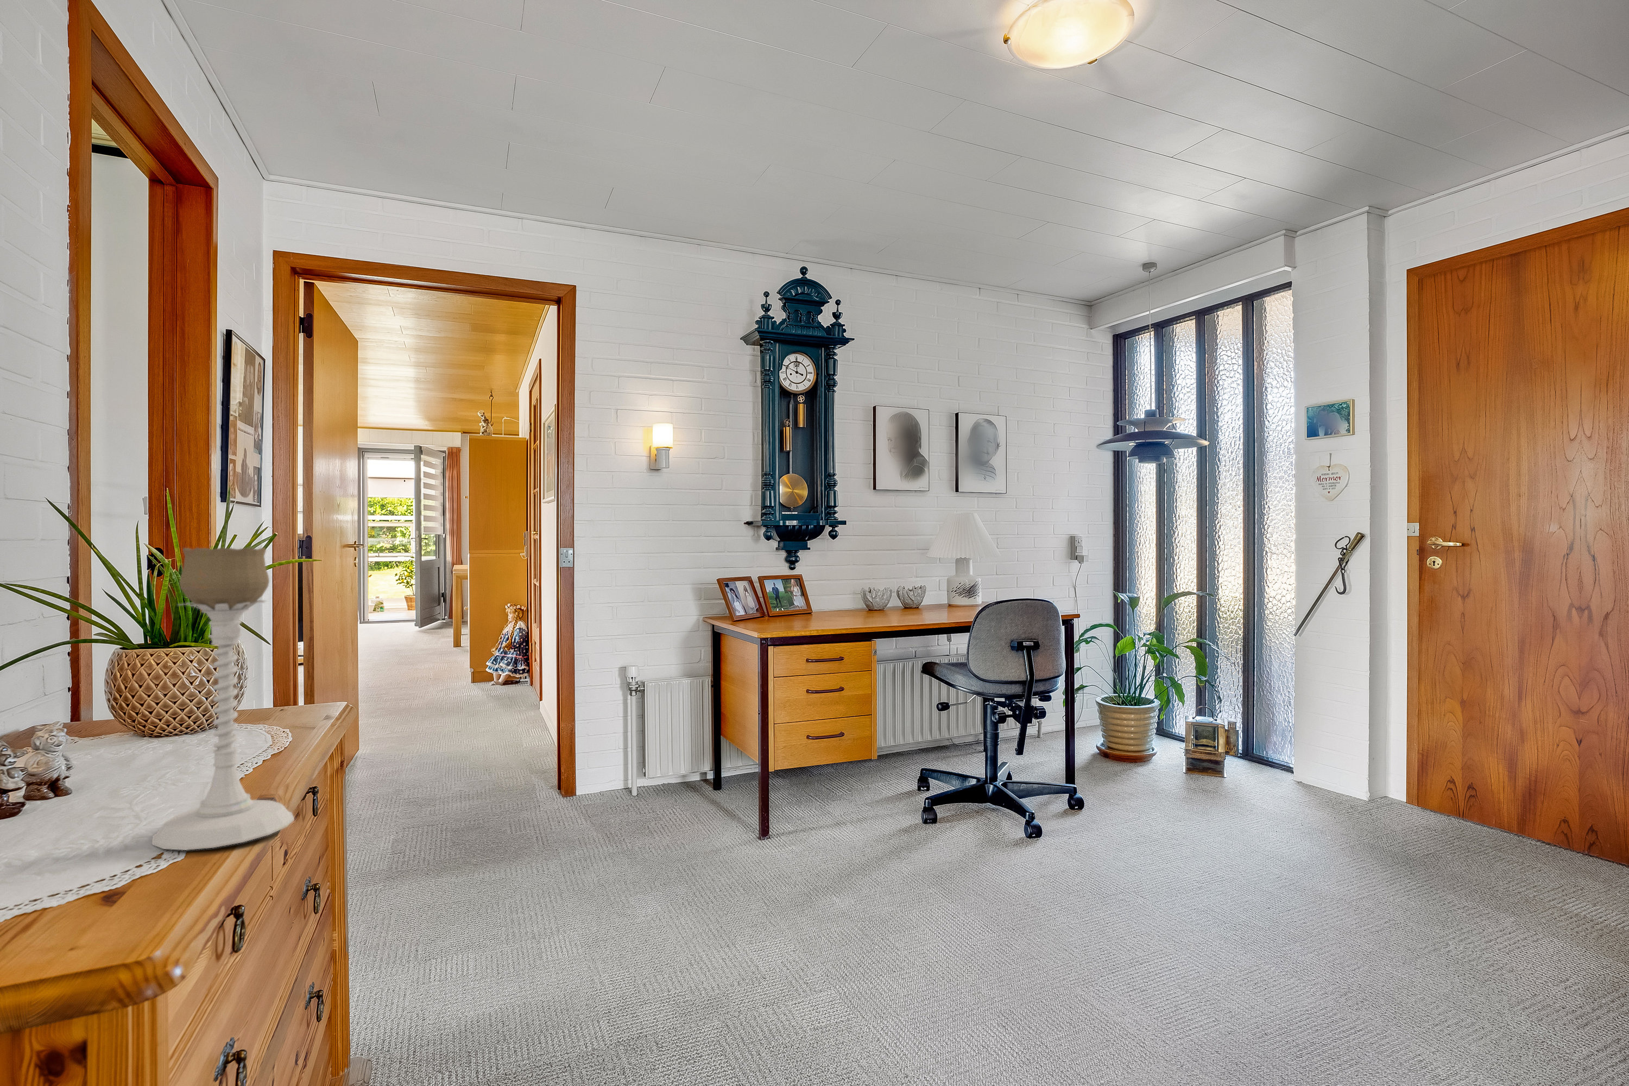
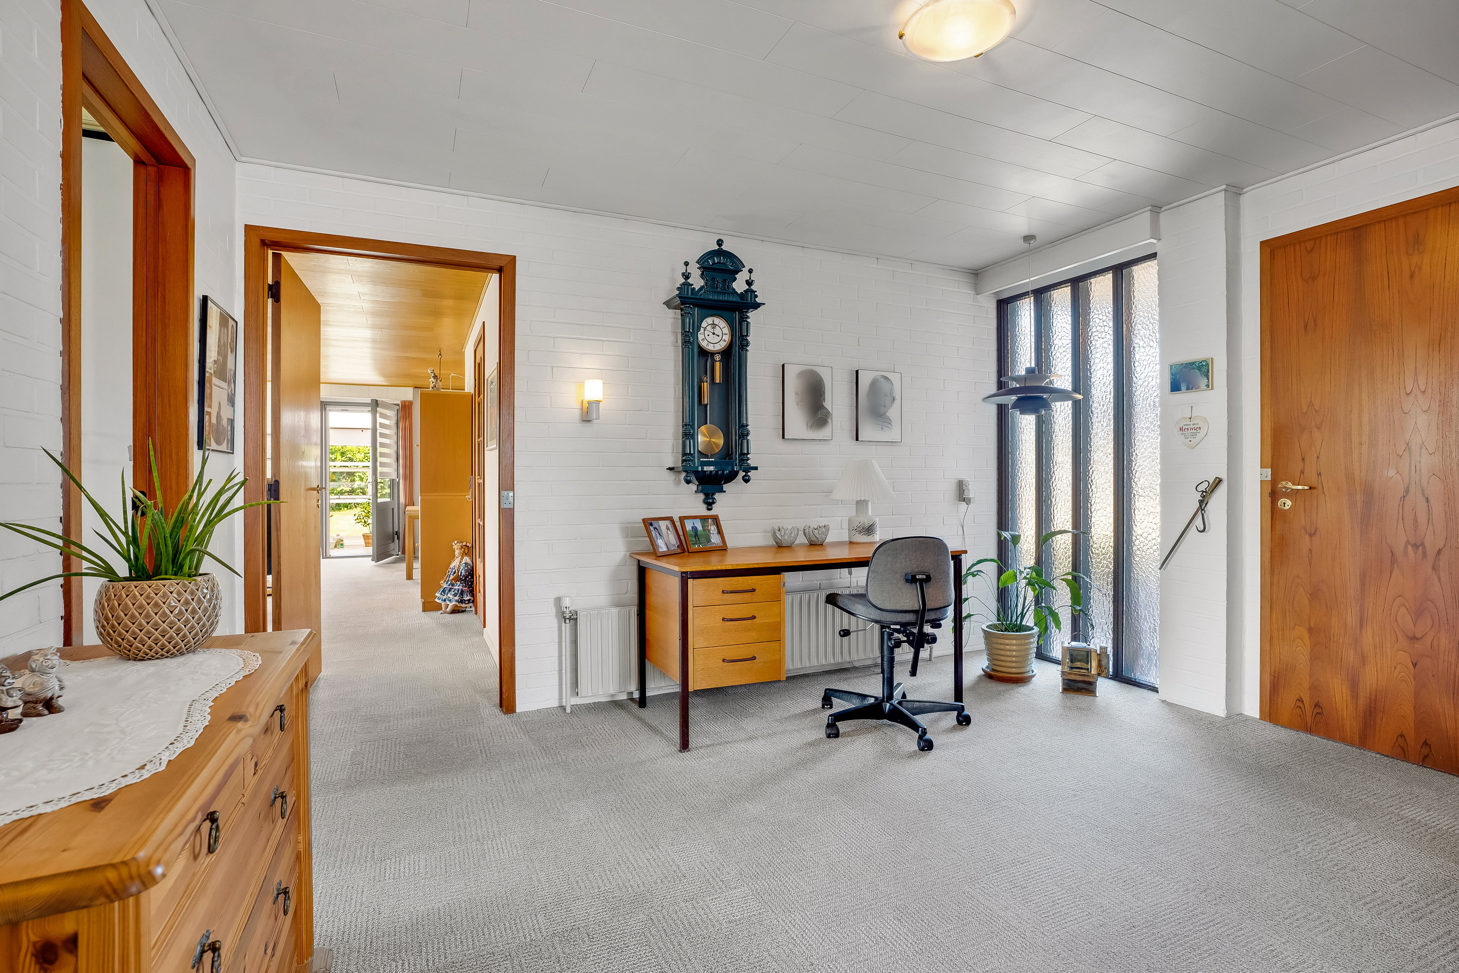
- candle holder [152,547,295,851]
